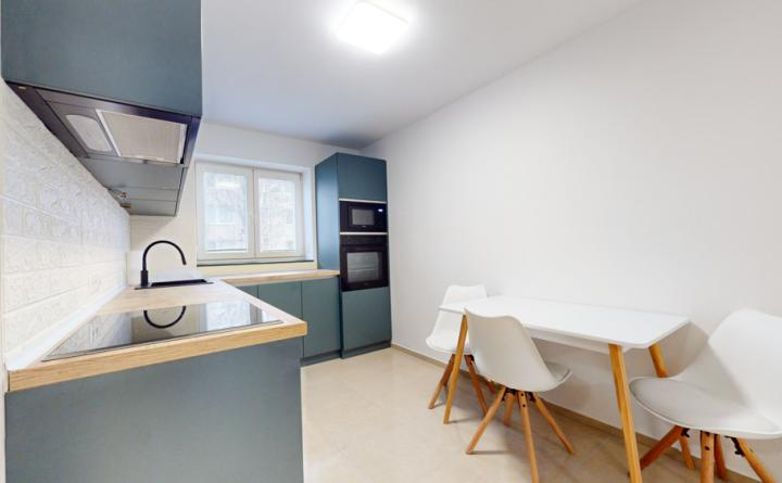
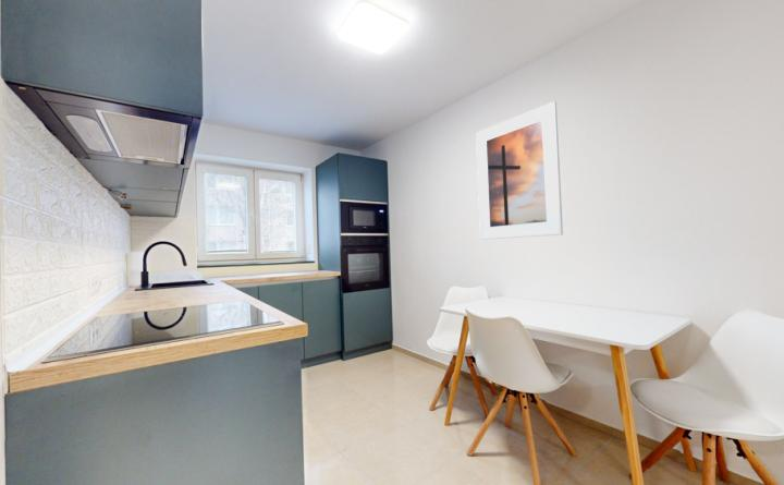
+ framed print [475,100,564,241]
